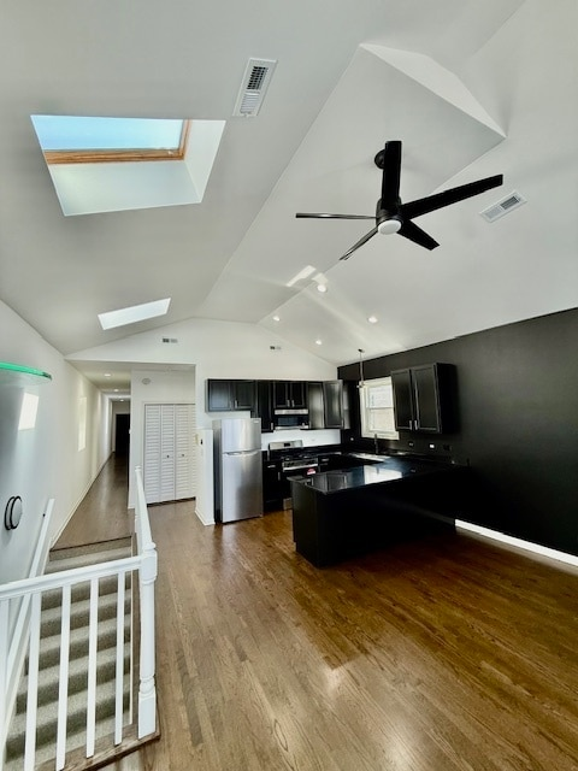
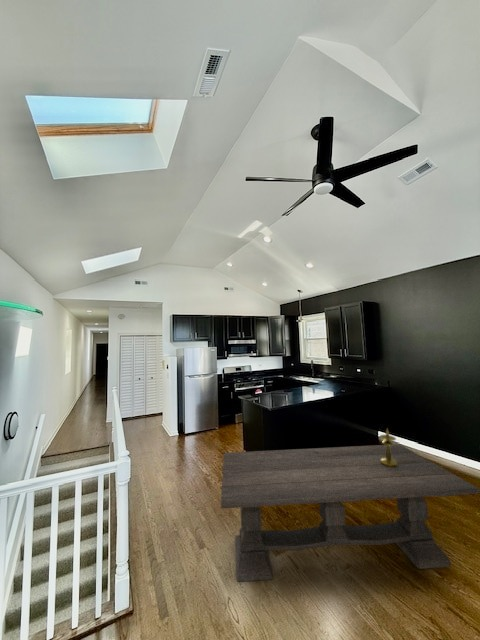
+ dining table [220,443,480,582]
+ candlestick [378,427,397,467]
